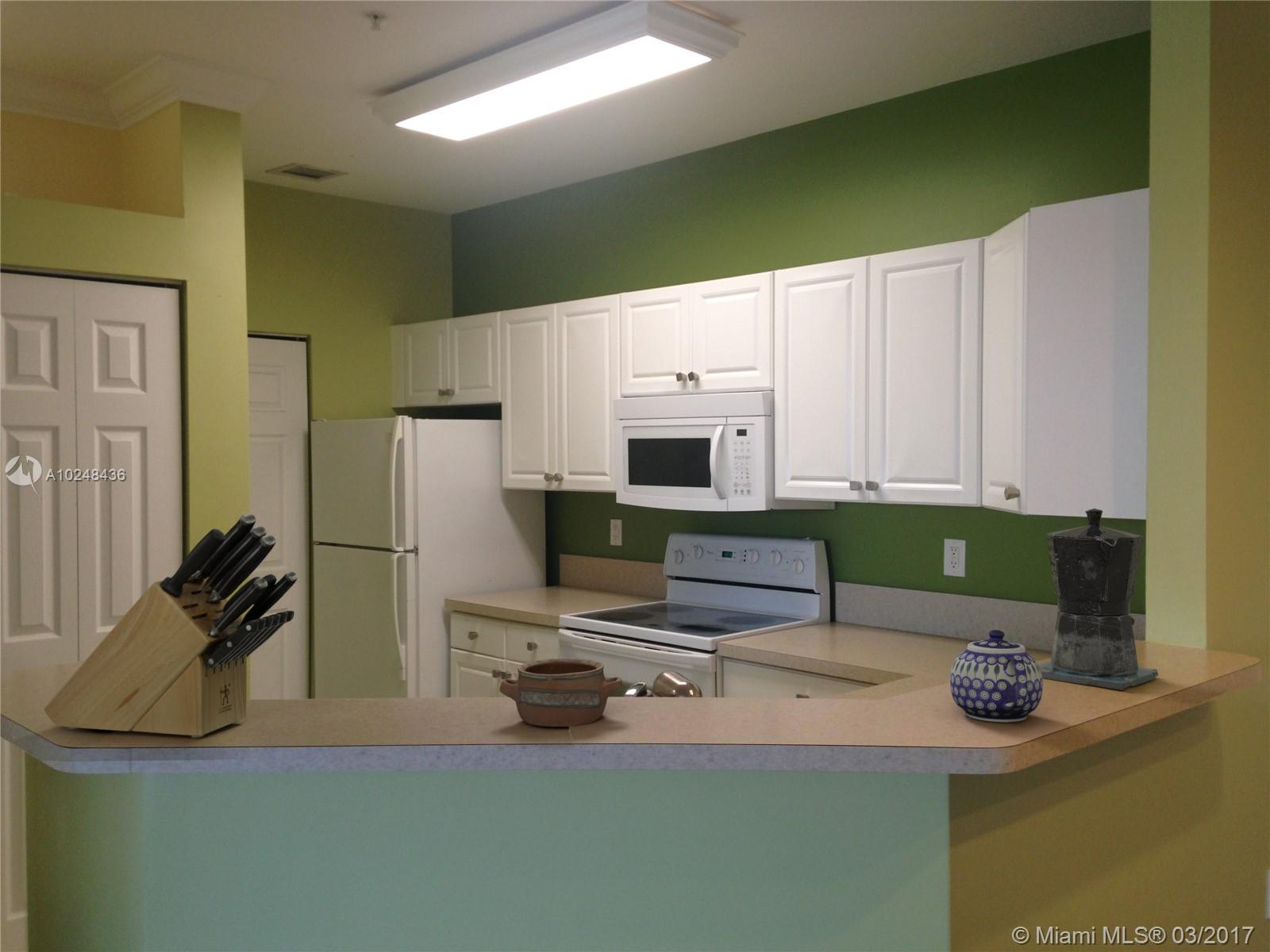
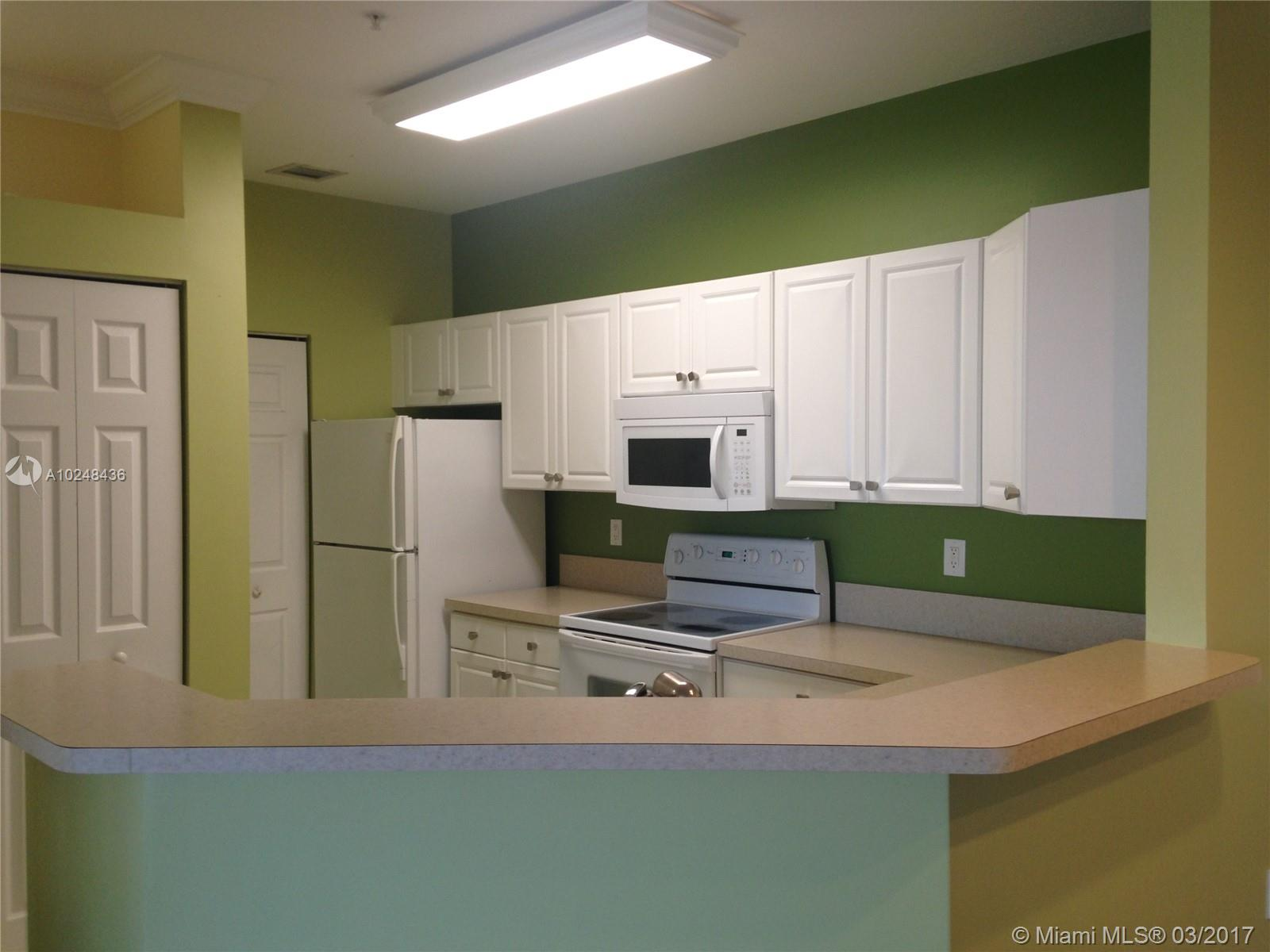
- coffee maker [1039,508,1159,691]
- teapot [949,629,1044,723]
- knife block [43,512,298,739]
- pottery [498,658,624,727]
